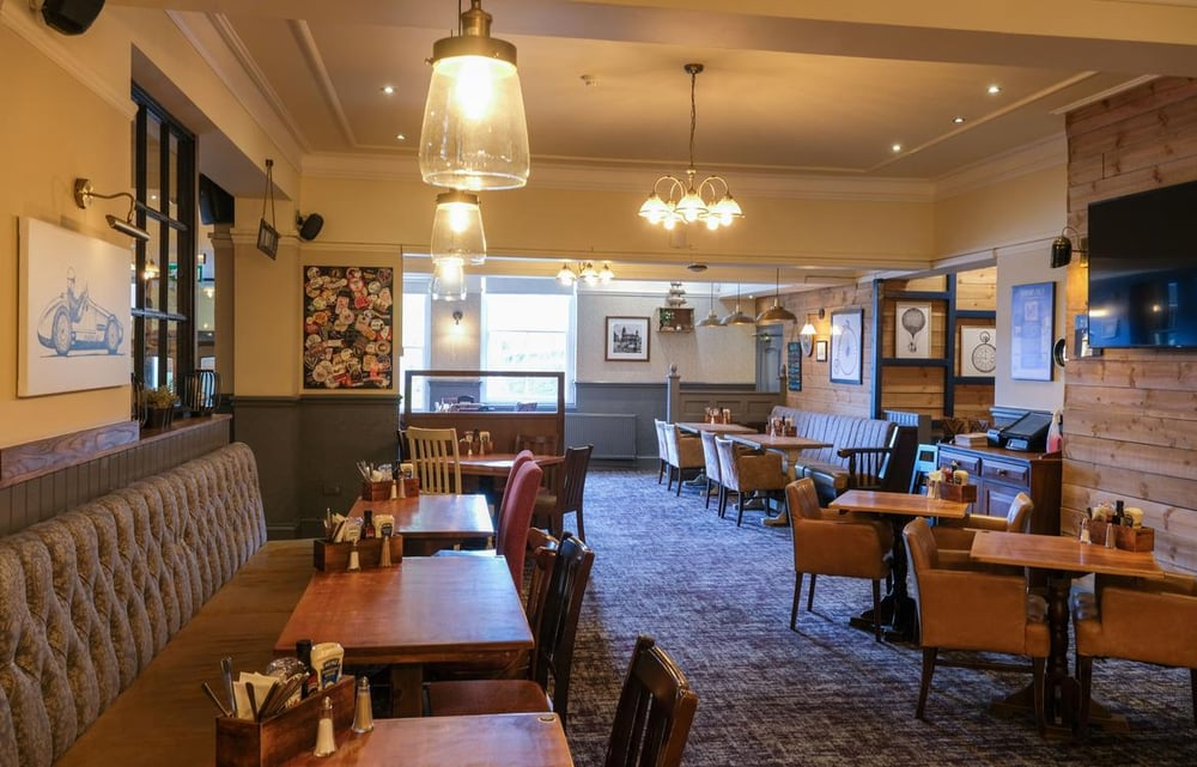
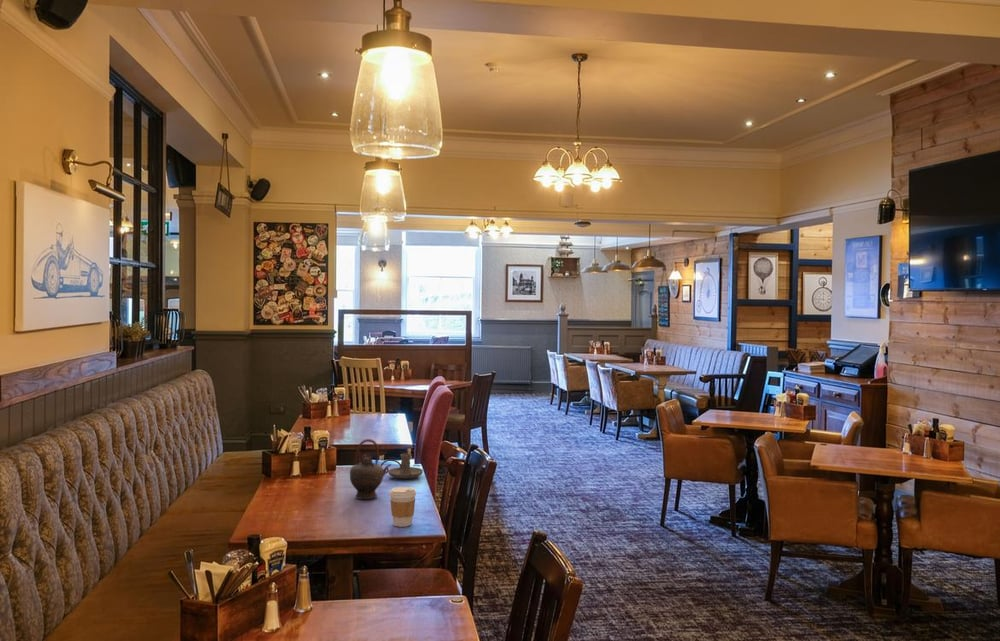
+ candle holder [380,452,424,480]
+ teapot [349,438,392,500]
+ coffee cup [389,486,417,528]
